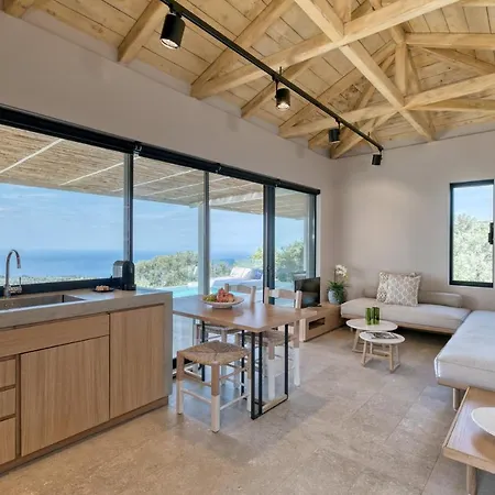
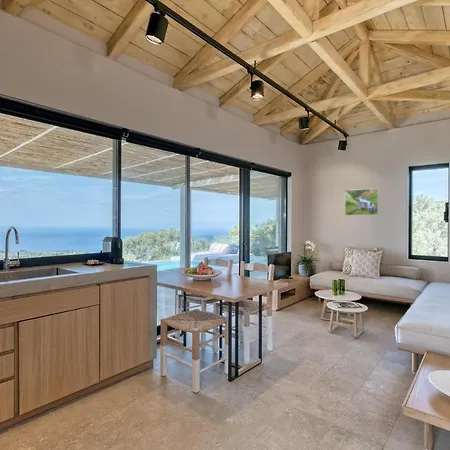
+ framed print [344,187,379,216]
